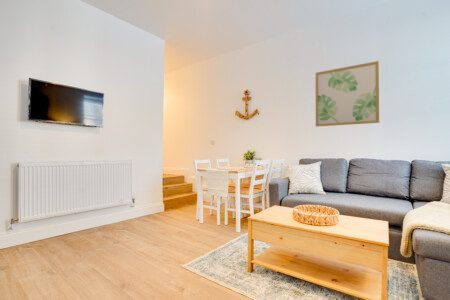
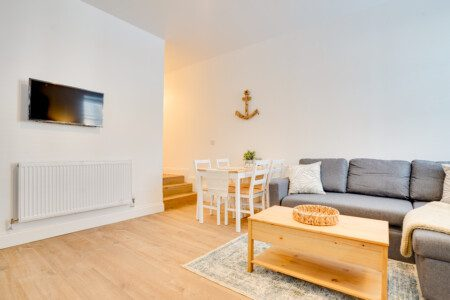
- wall art [315,60,380,128]
